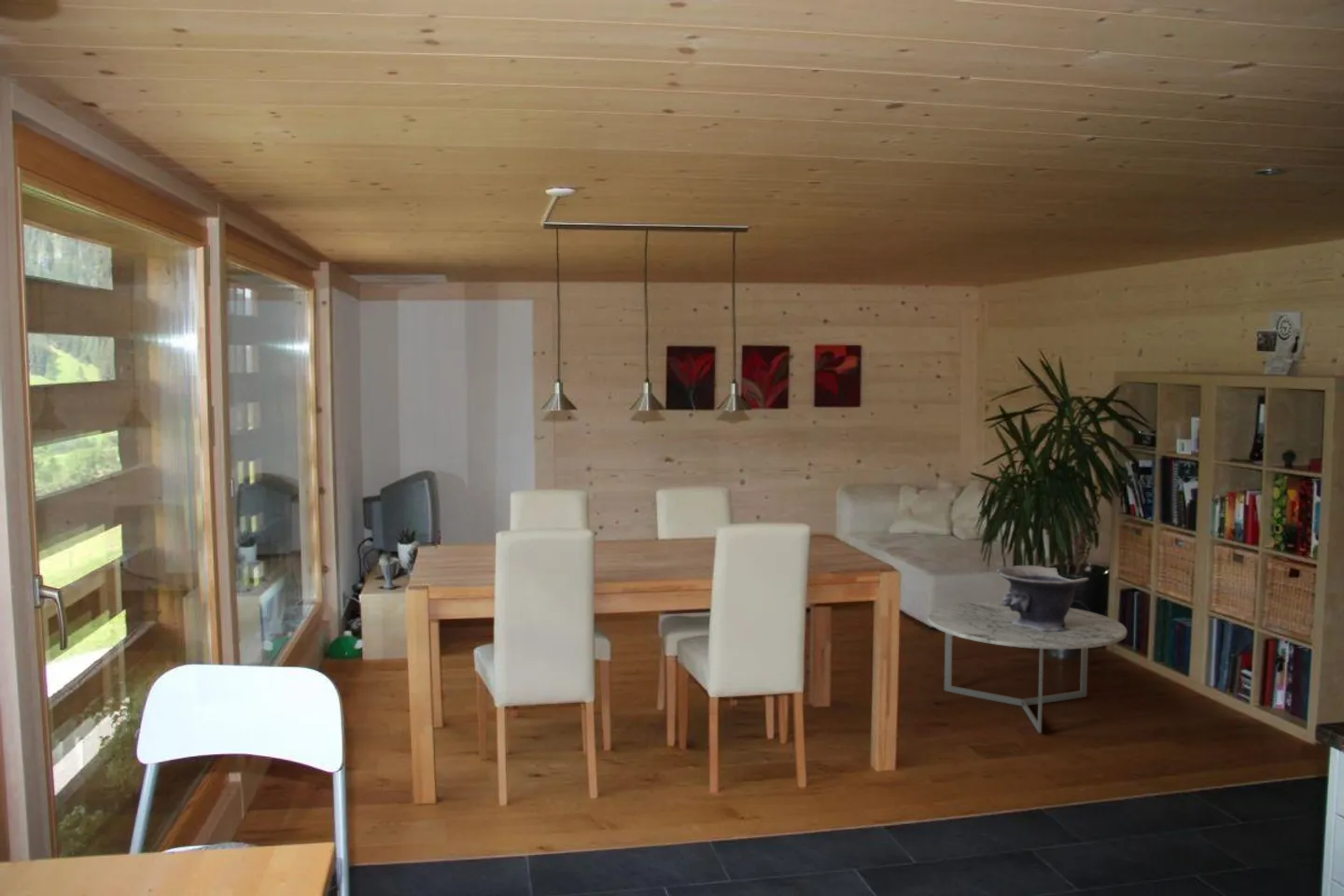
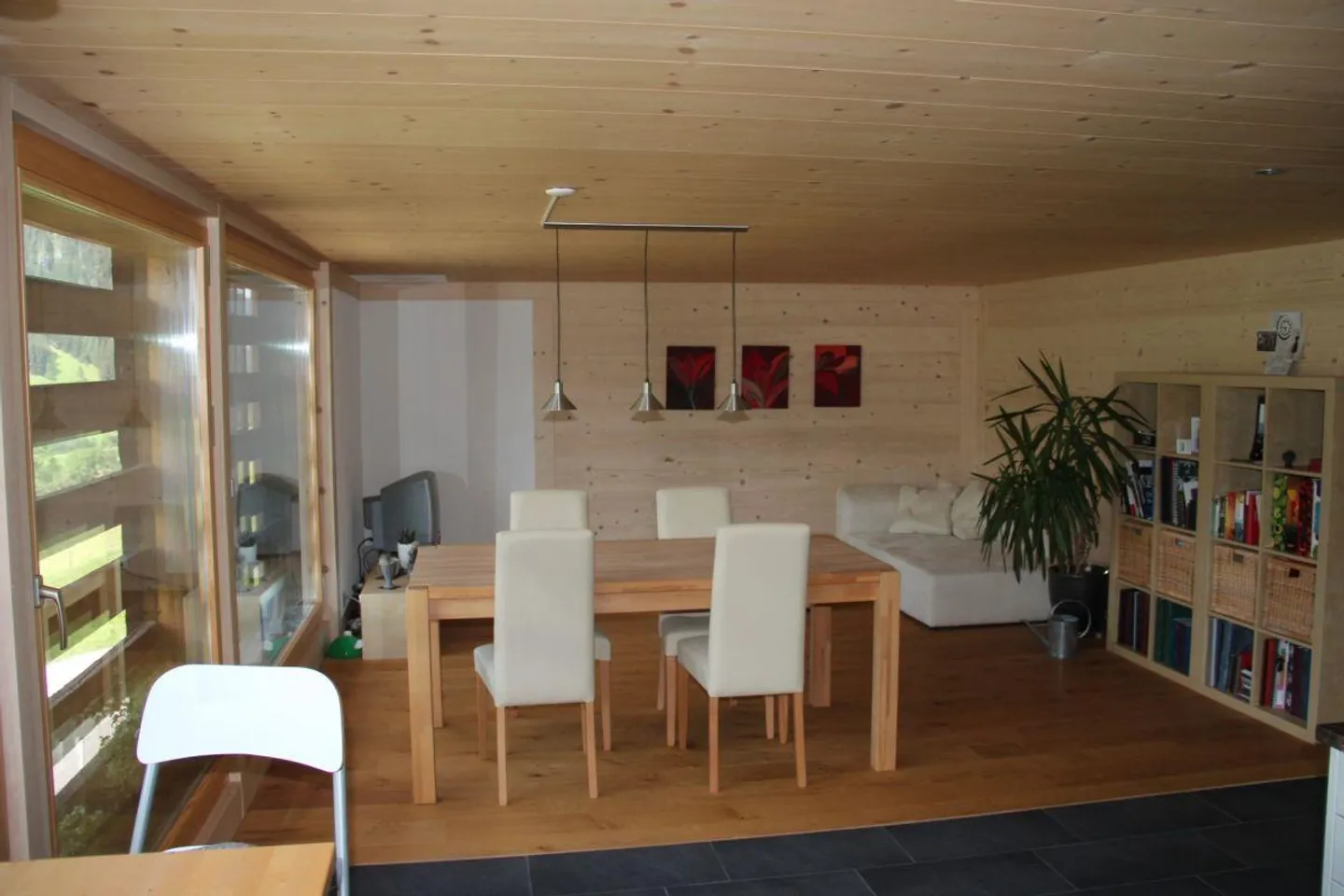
- coffee table [927,600,1127,734]
- decorative bowl [996,565,1090,631]
